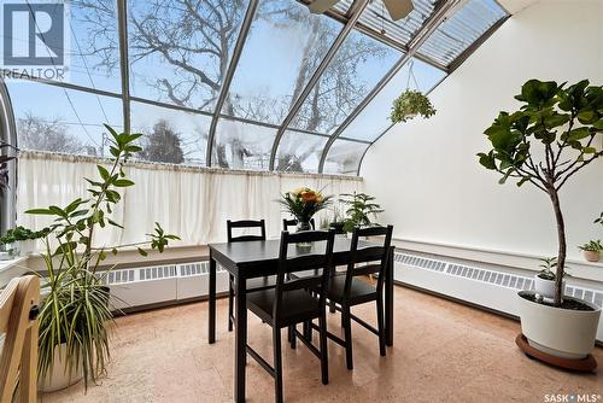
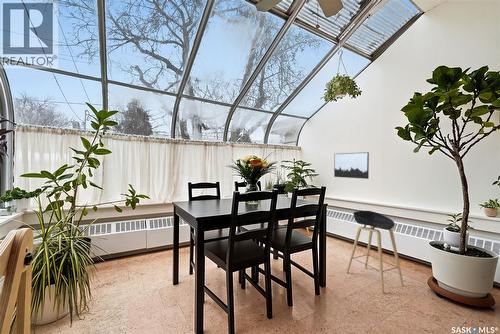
+ stool [346,210,405,294]
+ wall art [333,151,370,180]
